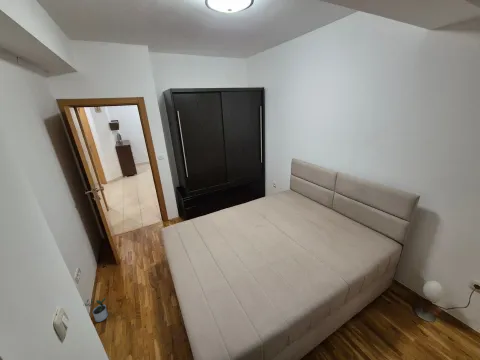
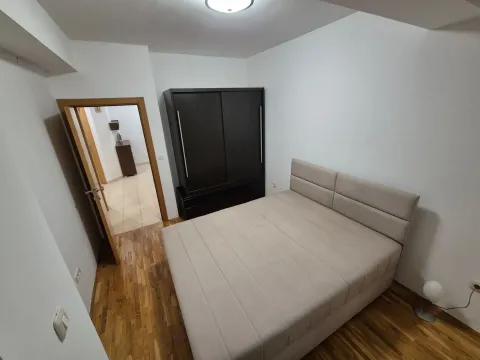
- potted plant [84,296,109,323]
